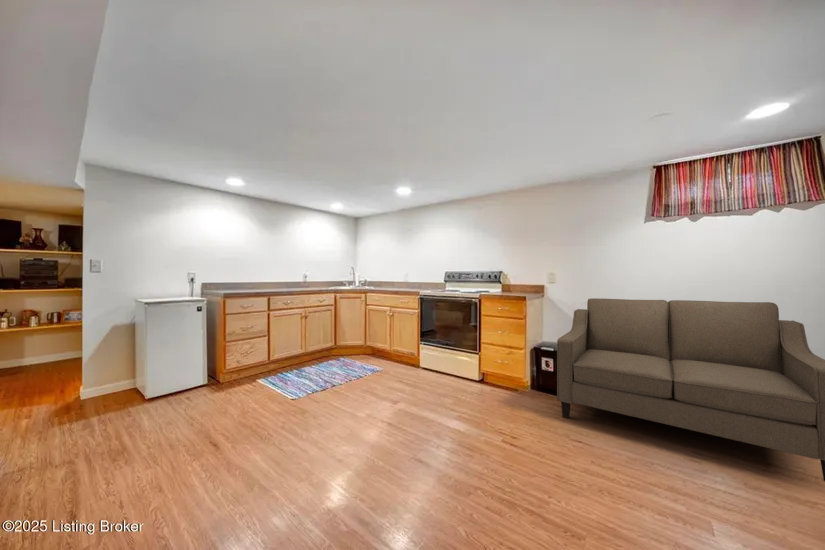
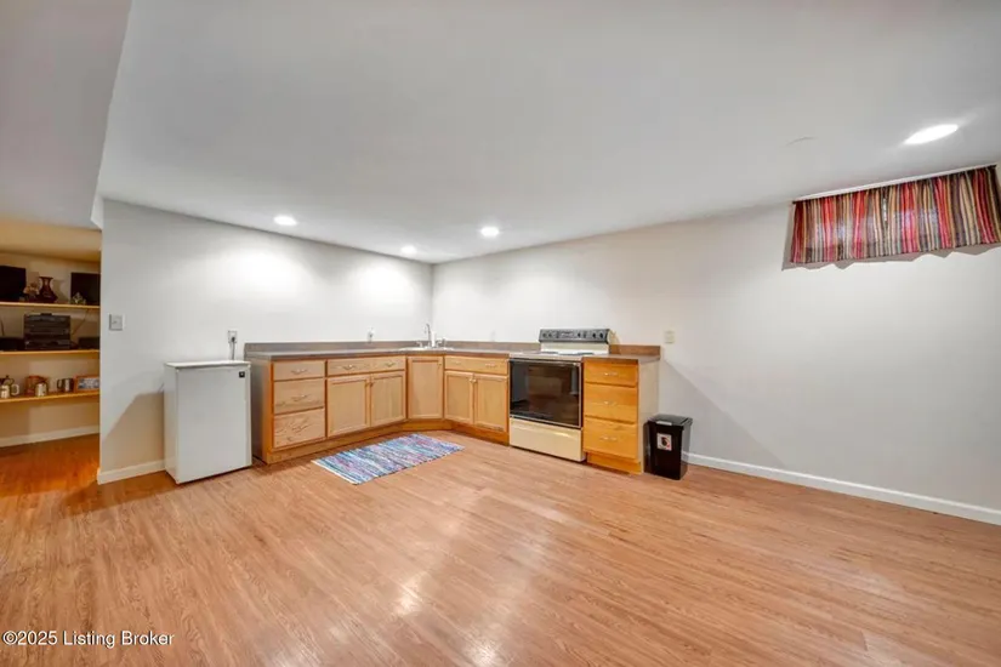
- sofa [556,297,825,482]
